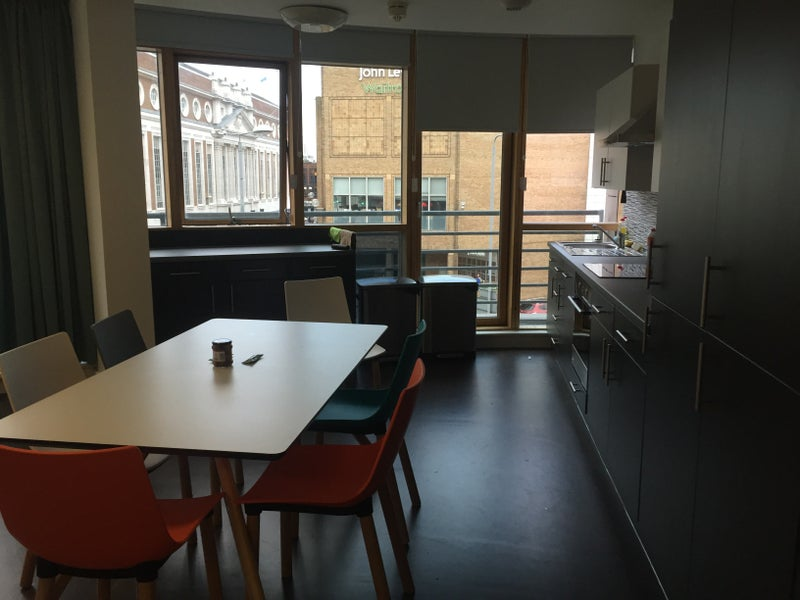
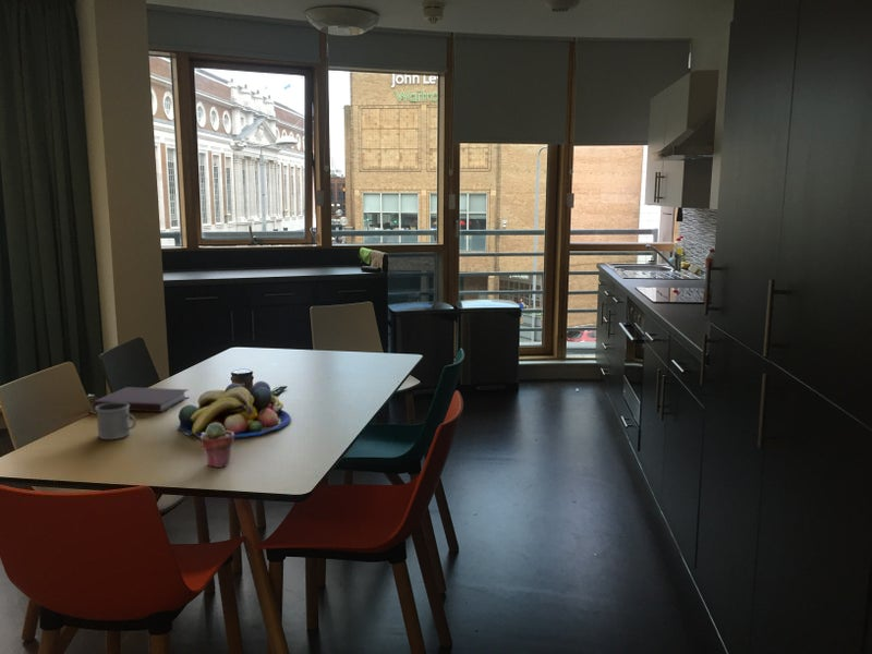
+ notebook [93,386,191,413]
+ mug [95,402,137,440]
+ potted succulent [199,423,235,469]
+ fruit bowl [177,380,292,439]
